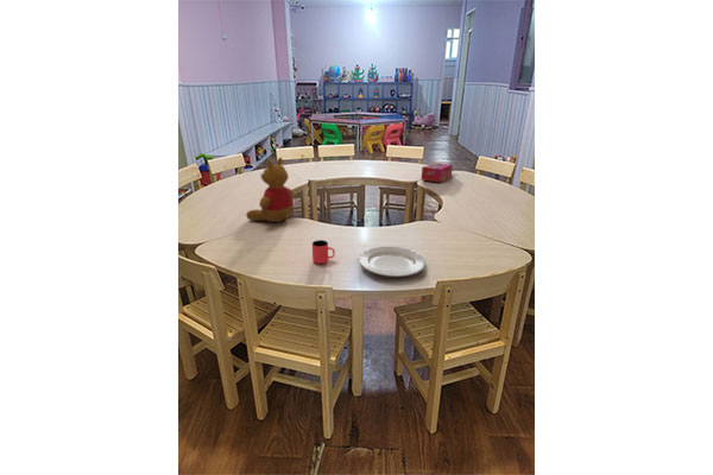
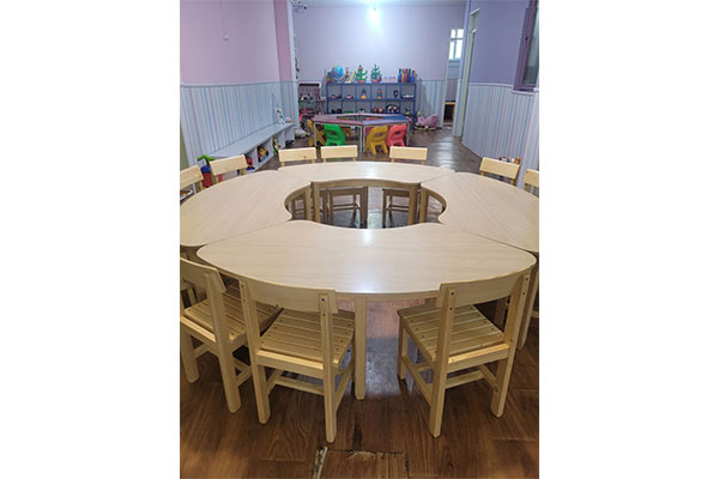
- chinaware [358,246,427,278]
- cup [311,239,336,265]
- tissue box [419,162,454,183]
- teddy bear [245,157,295,223]
